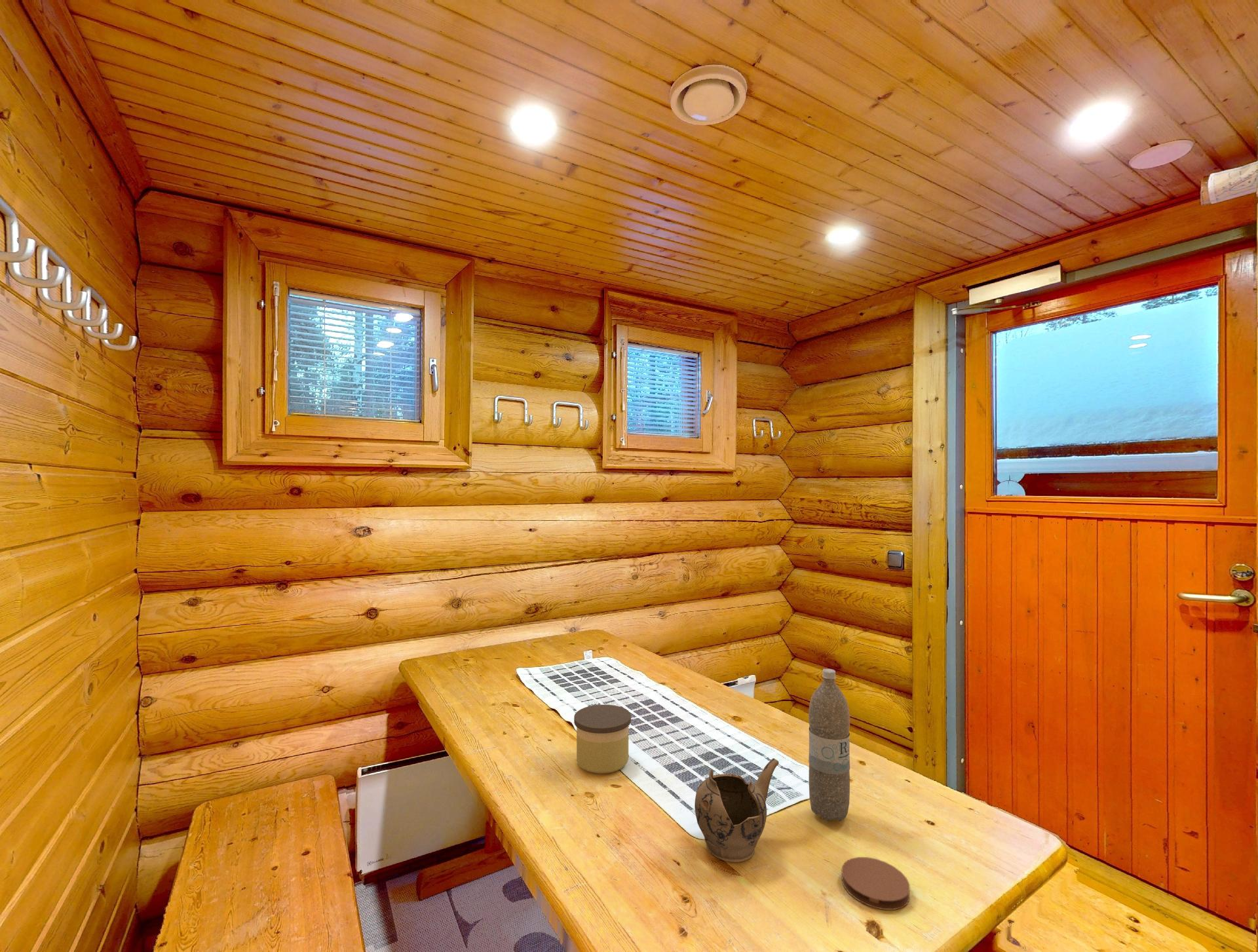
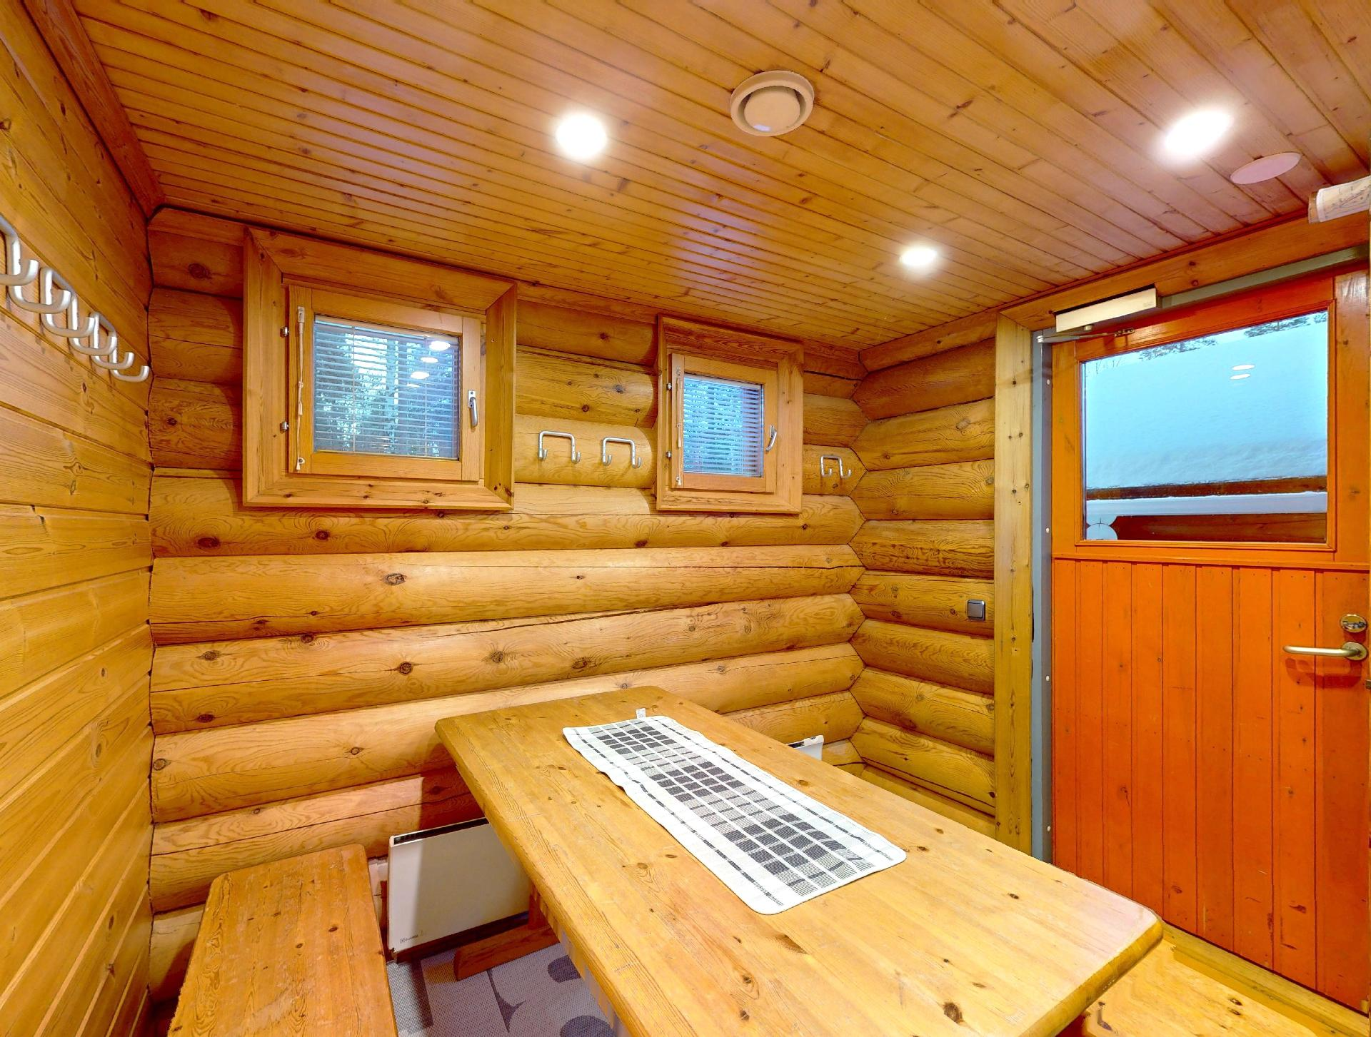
- coaster [841,856,911,911]
- teapot [694,757,780,863]
- candle [573,704,632,774]
- water bottle [808,668,850,822]
